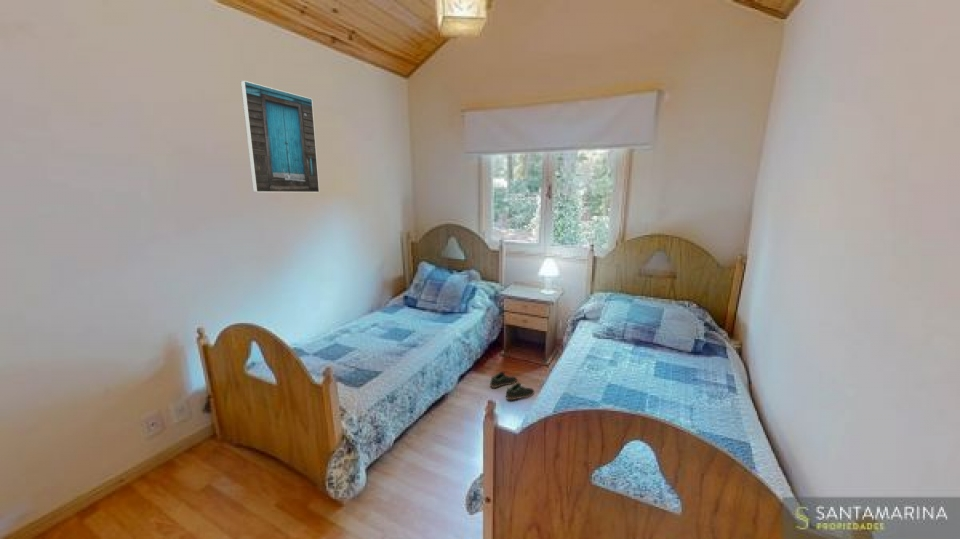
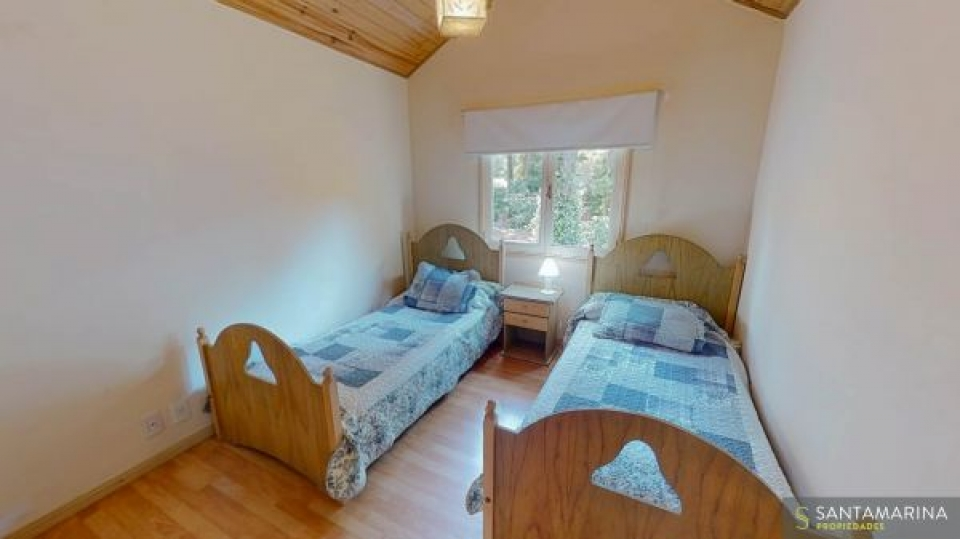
- shoe [489,371,535,401]
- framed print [240,80,320,193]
